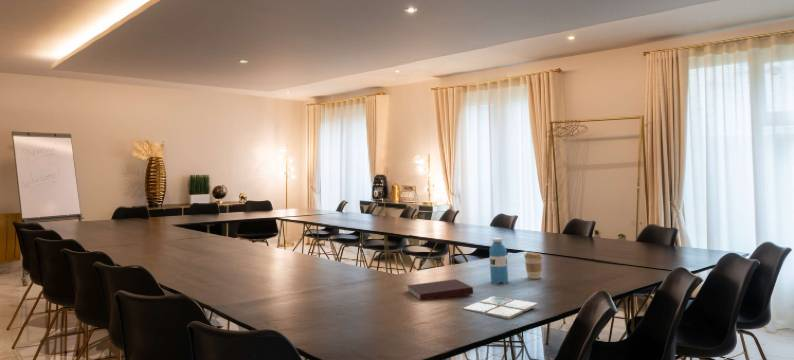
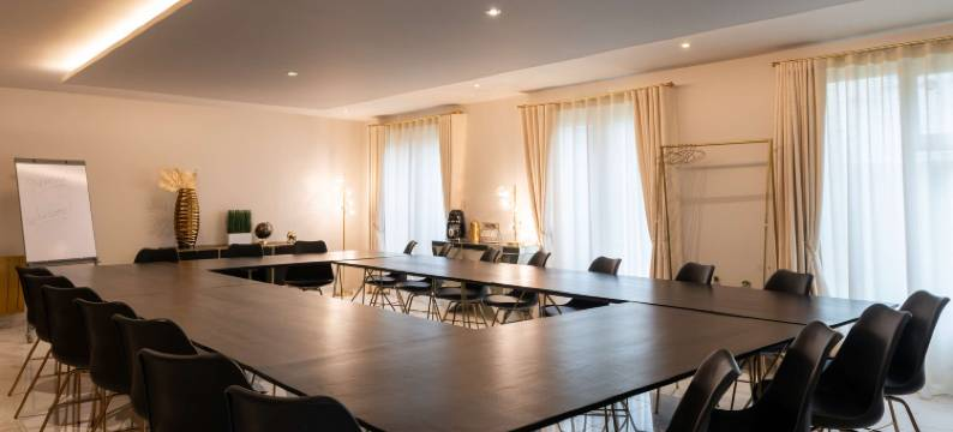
- drink coaster [462,295,538,320]
- coffee cup [523,251,544,280]
- water bottle [488,237,509,285]
- notebook [406,278,474,301]
